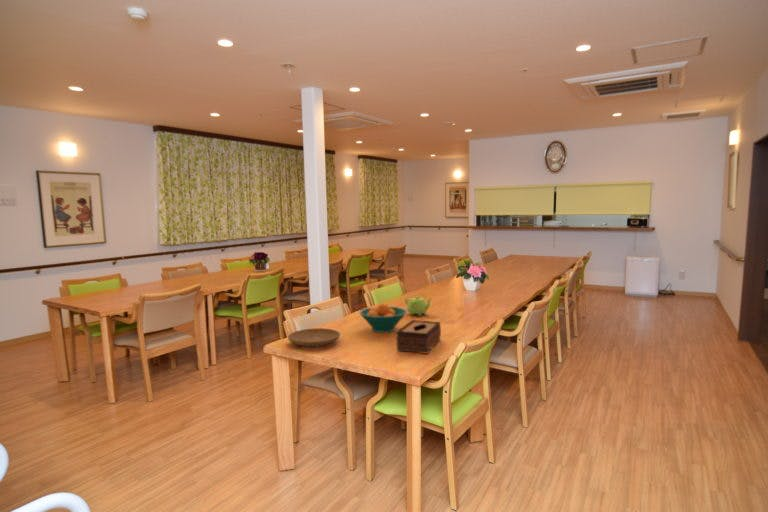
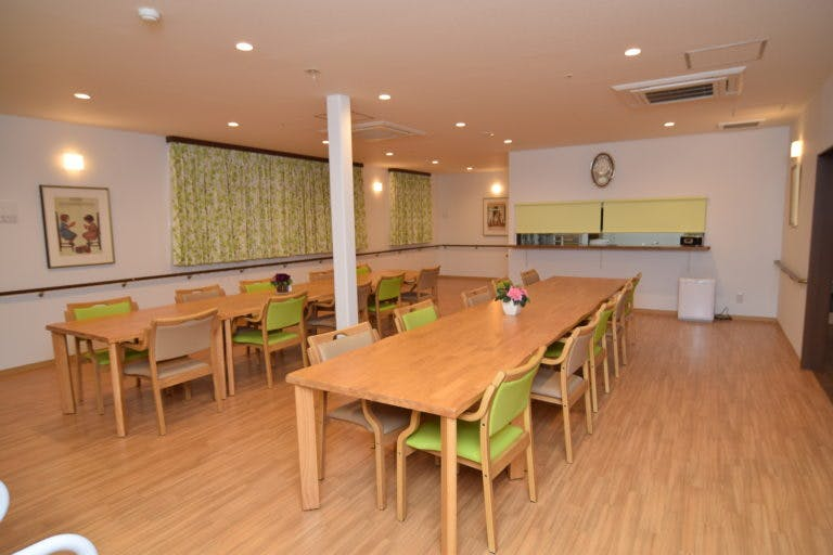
- plate [287,327,341,348]
- fruit bowl [358,302,408,334]
- teapot [404,295,433,317]
- tissue box [395,319,442,355]
